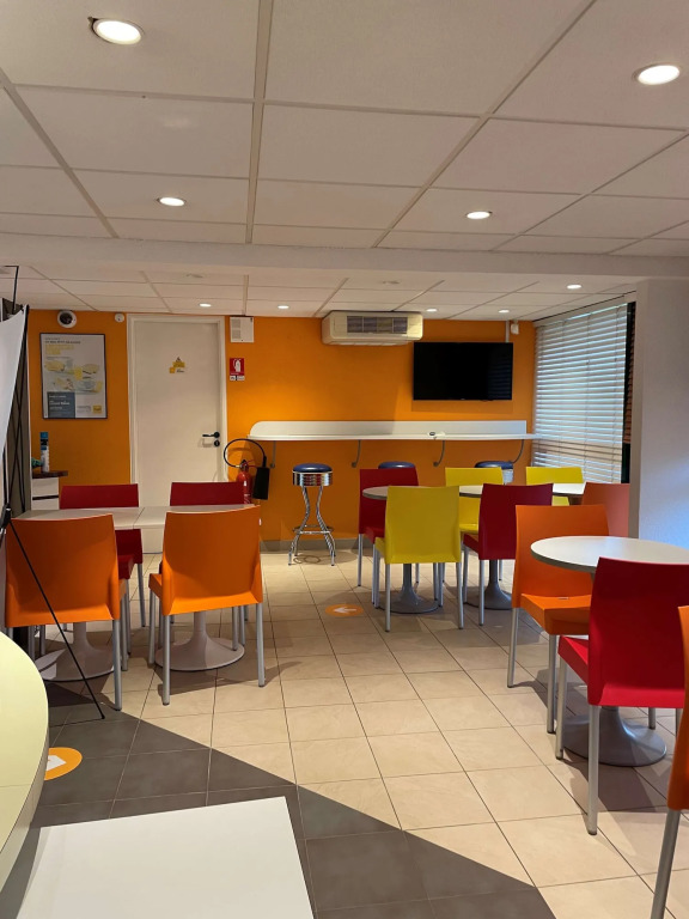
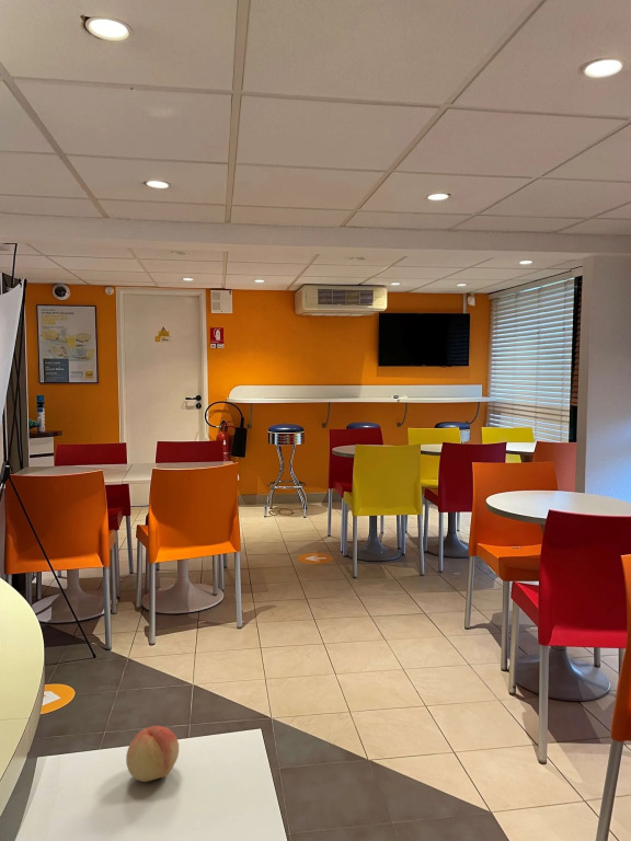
+ fruit [125,725,180,783]
